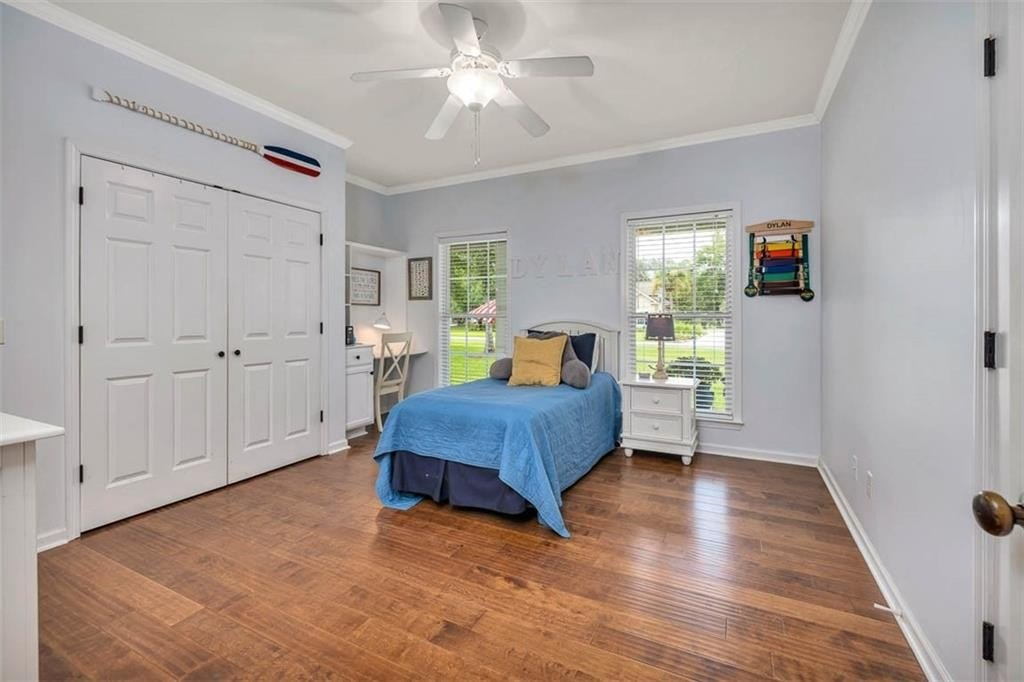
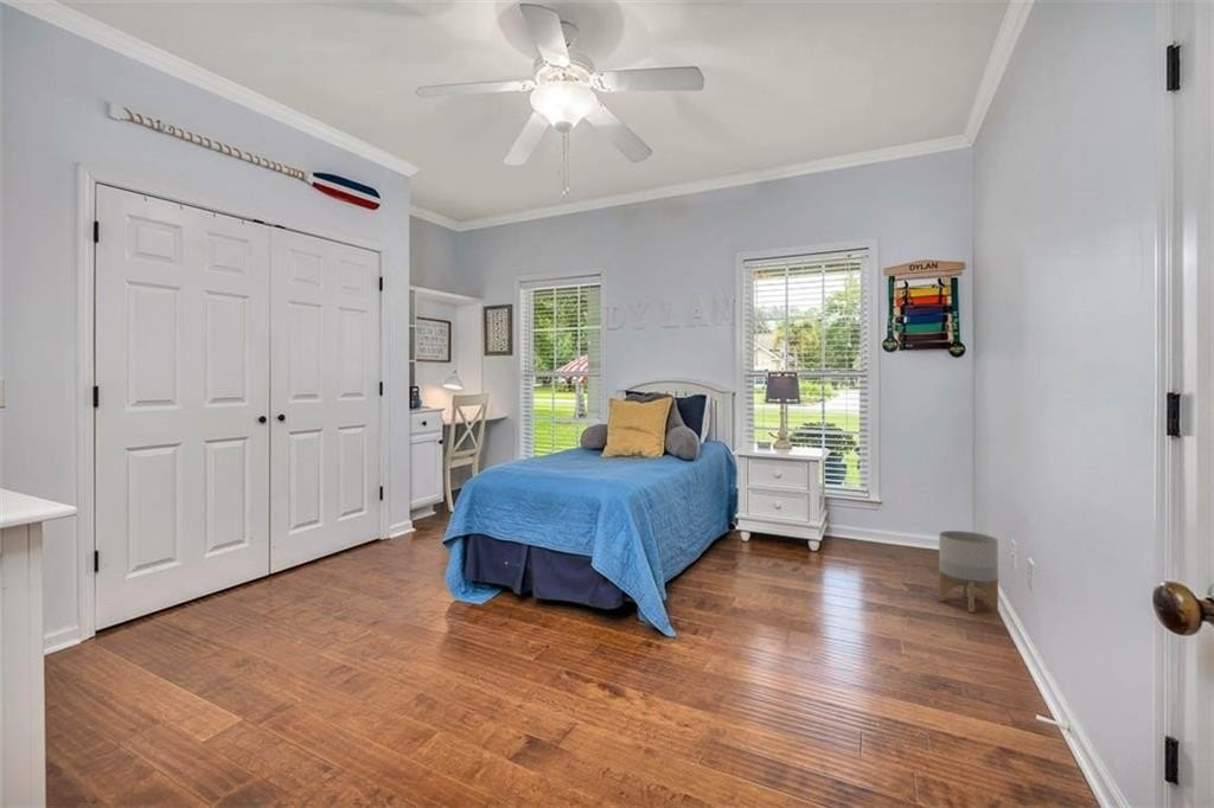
+ planter [938,530,999,614]
